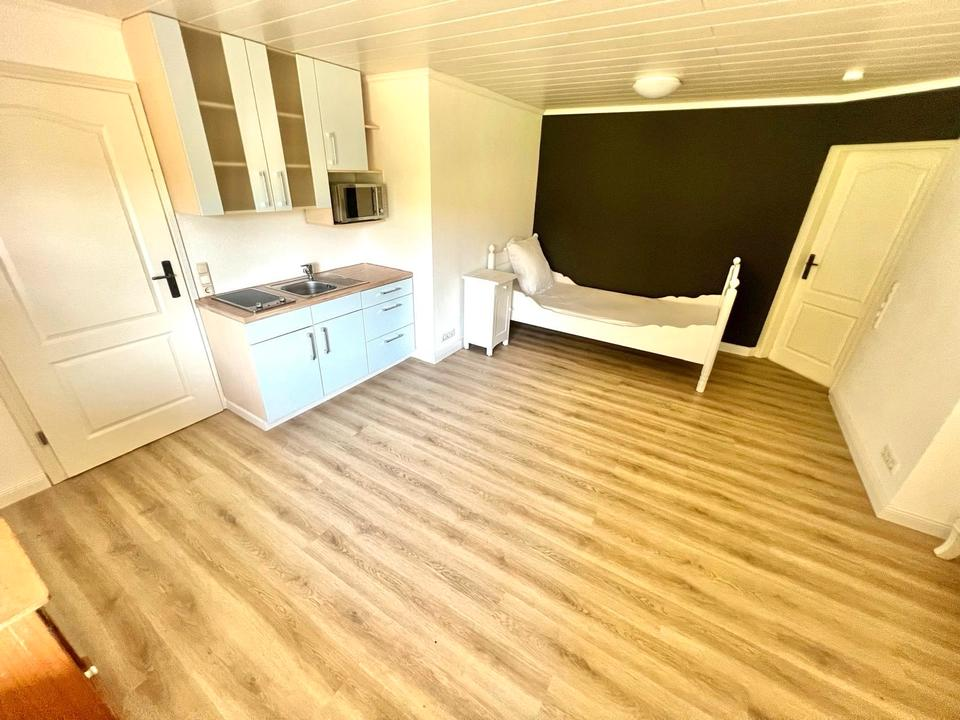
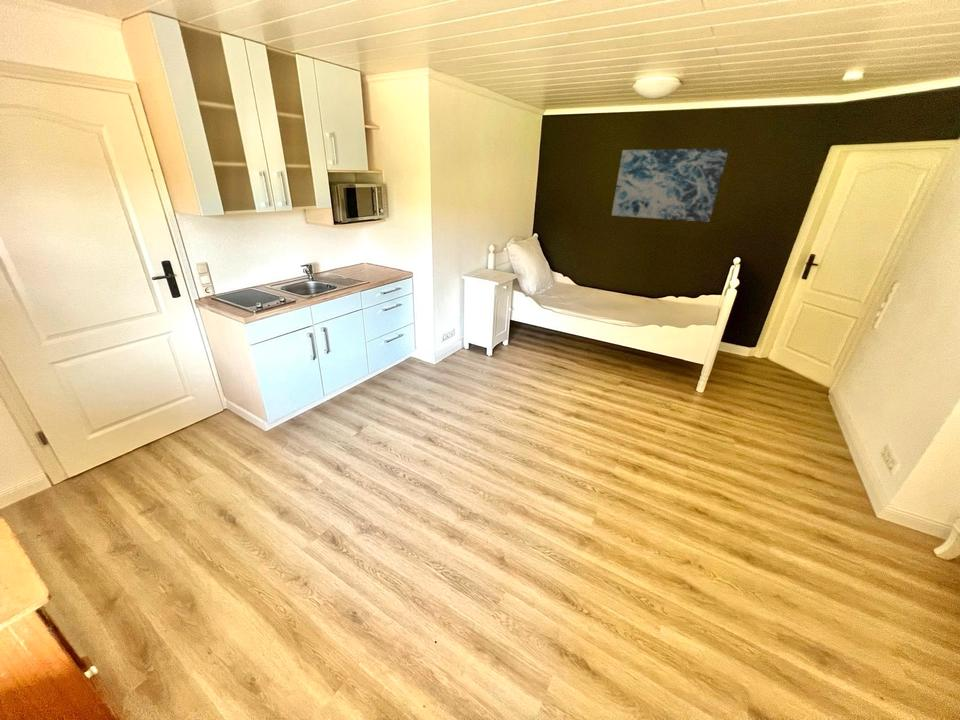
+ wall art [611,147,730,223]
